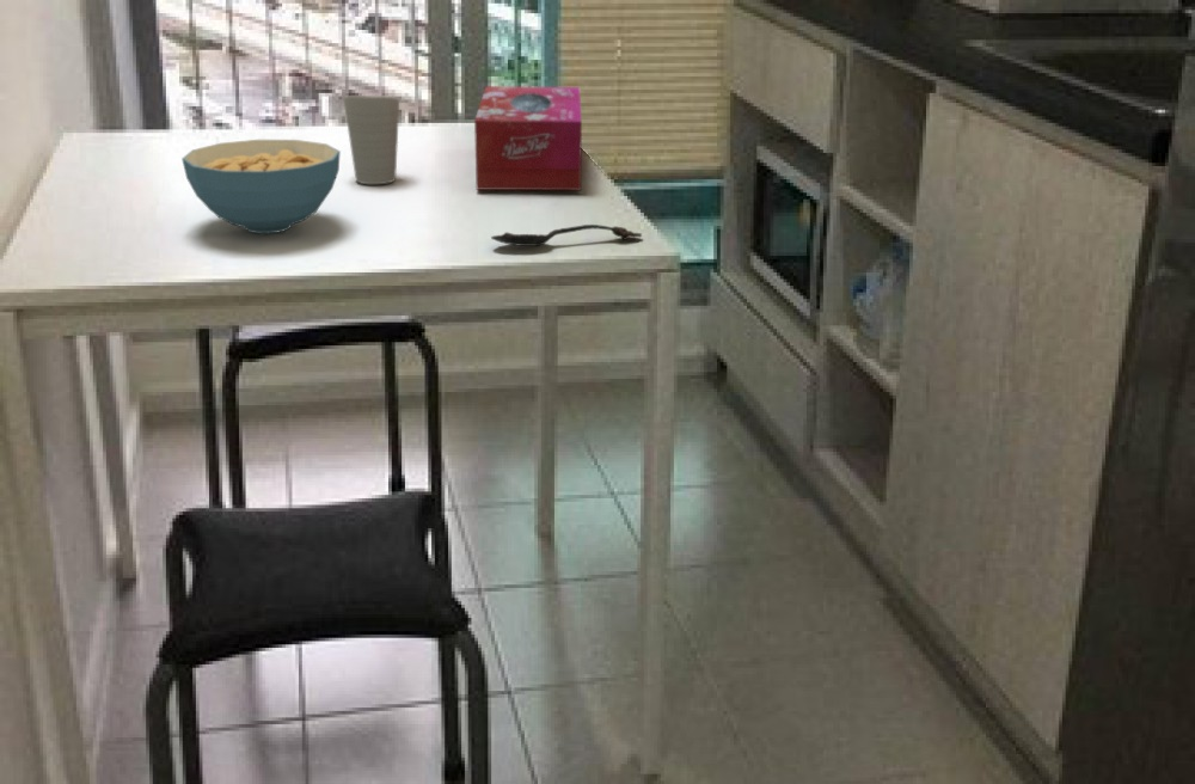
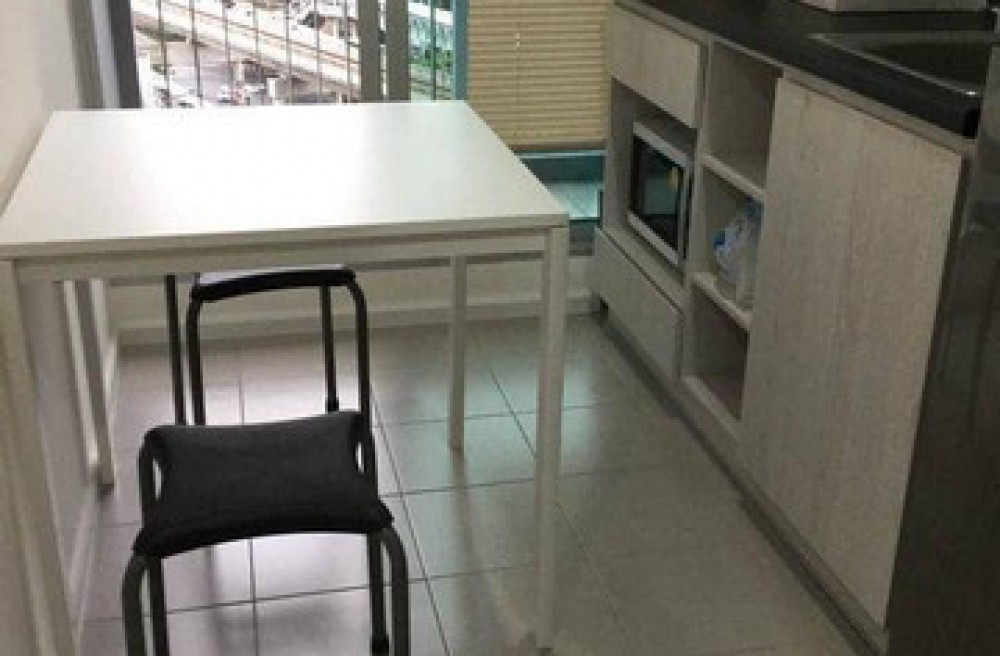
- cup [342,94,400,185]
- tissue box [473,85,583,191]
- spoon [490,223,643,247]
- cereal bowl [180,139,342,234]
